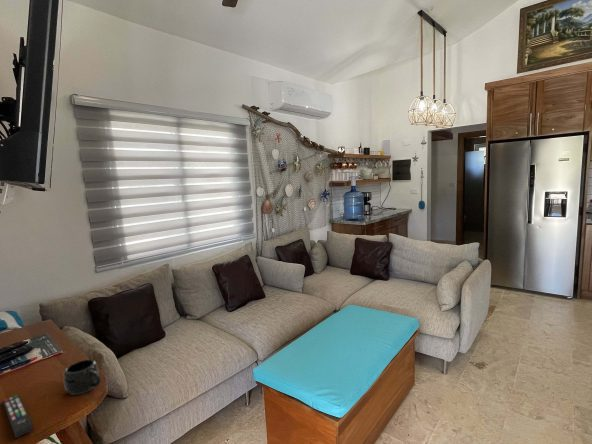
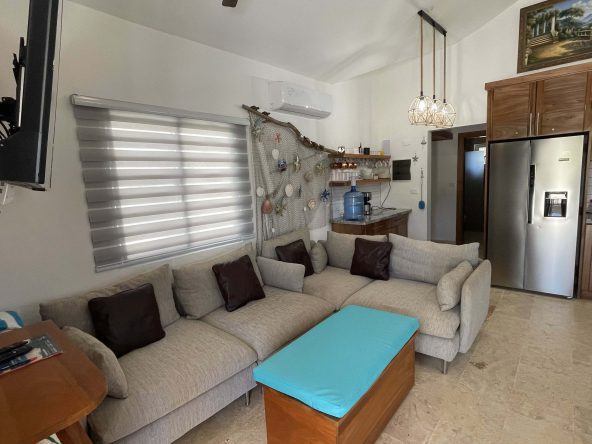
- mug [62,358,102,396]
- remote control [1,393,35,439]
